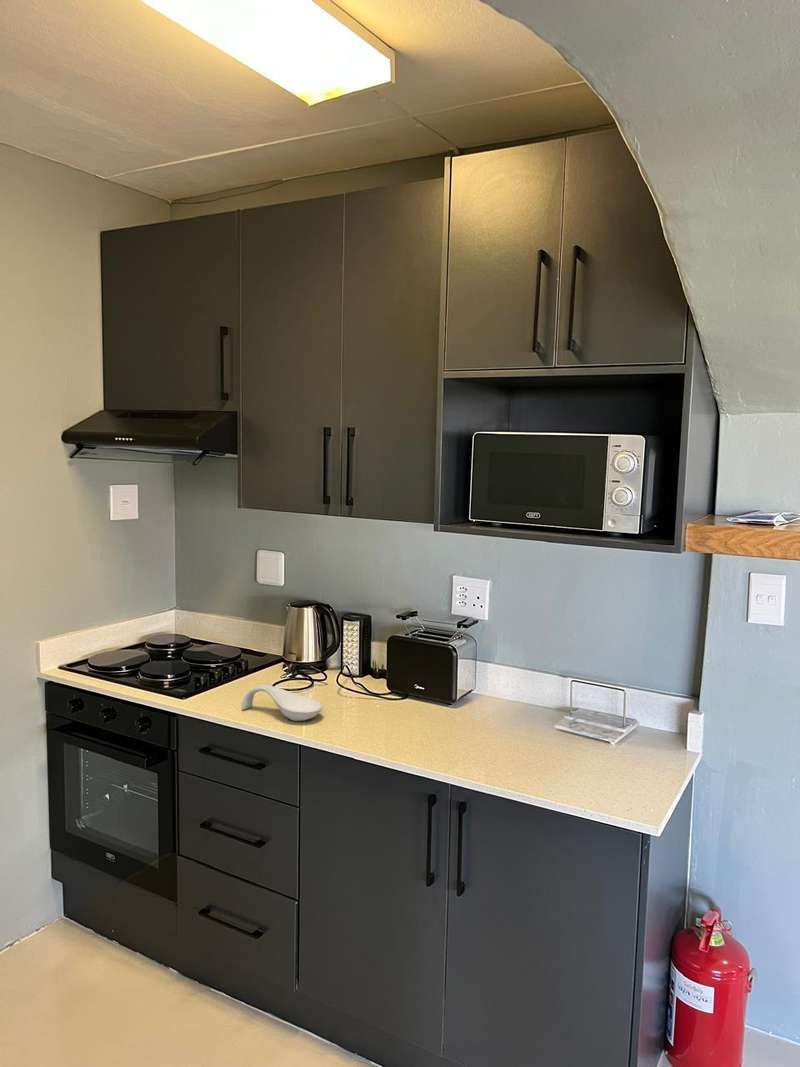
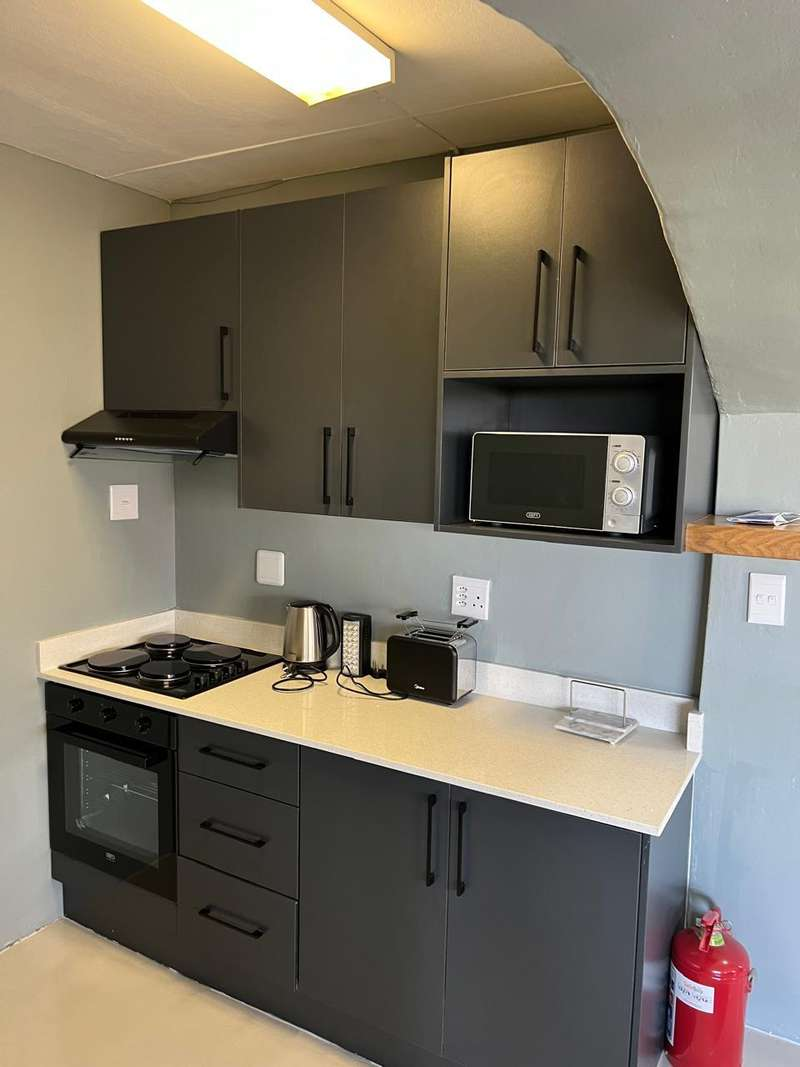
- spoon rest [240,684,324,722]
